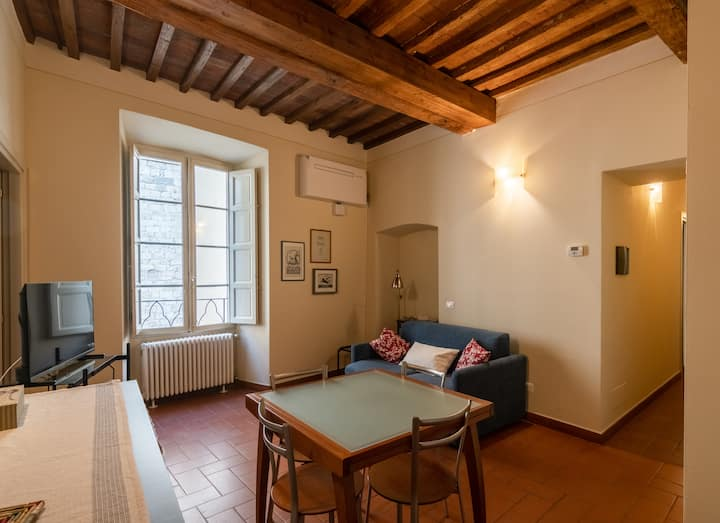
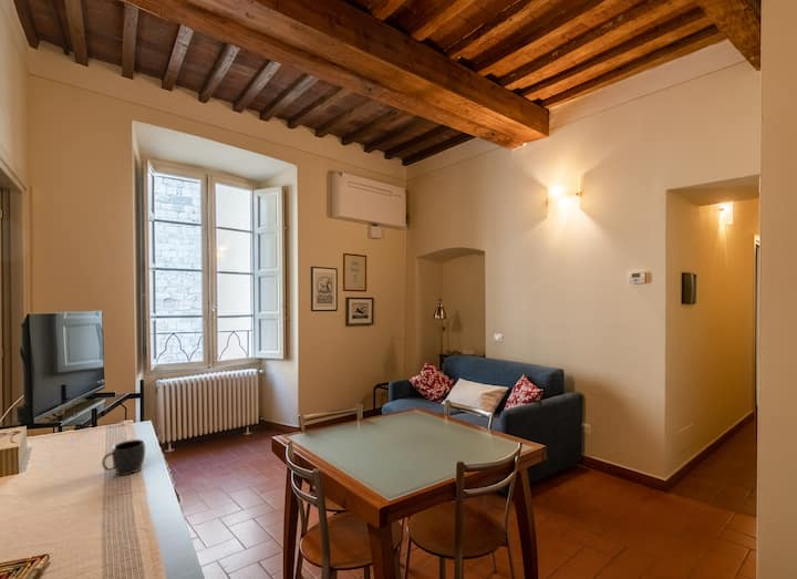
+ mug [101,438,146,476]
